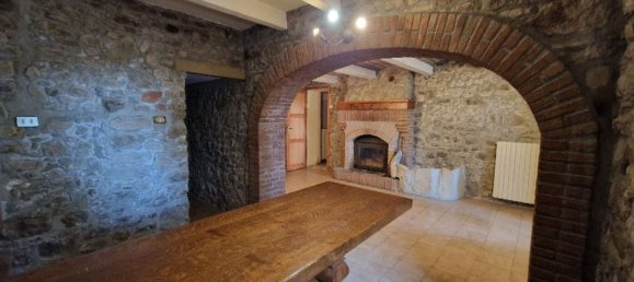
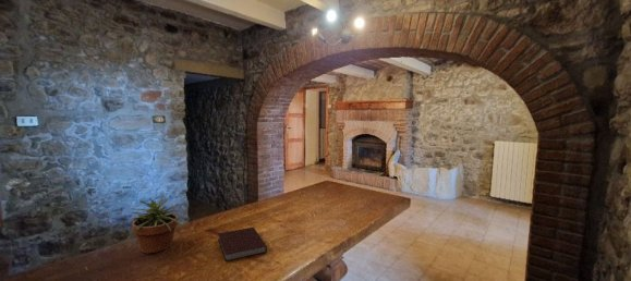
+ potted plant [126,192,183,255]
+ notebook [217,227,268,262]
